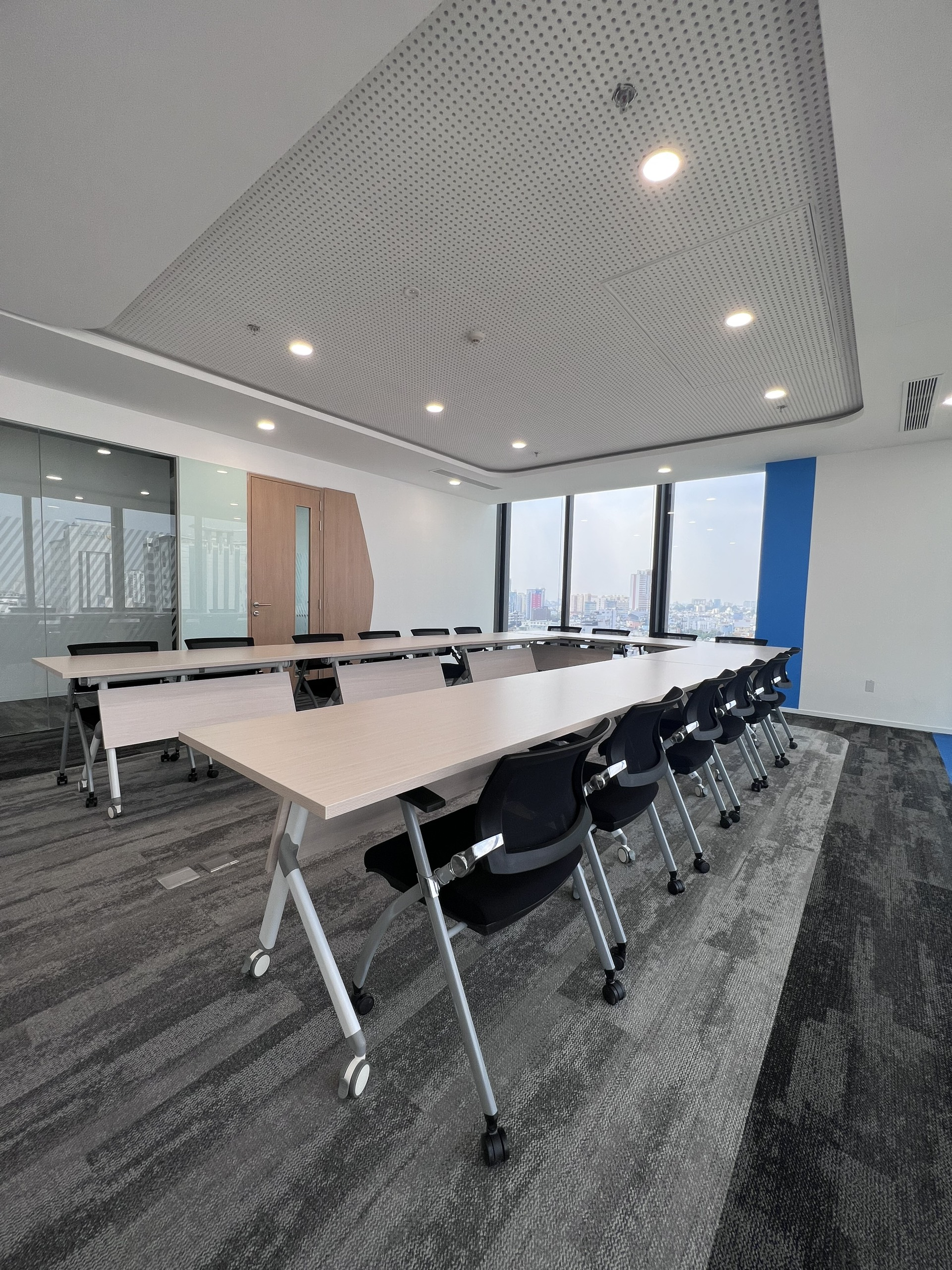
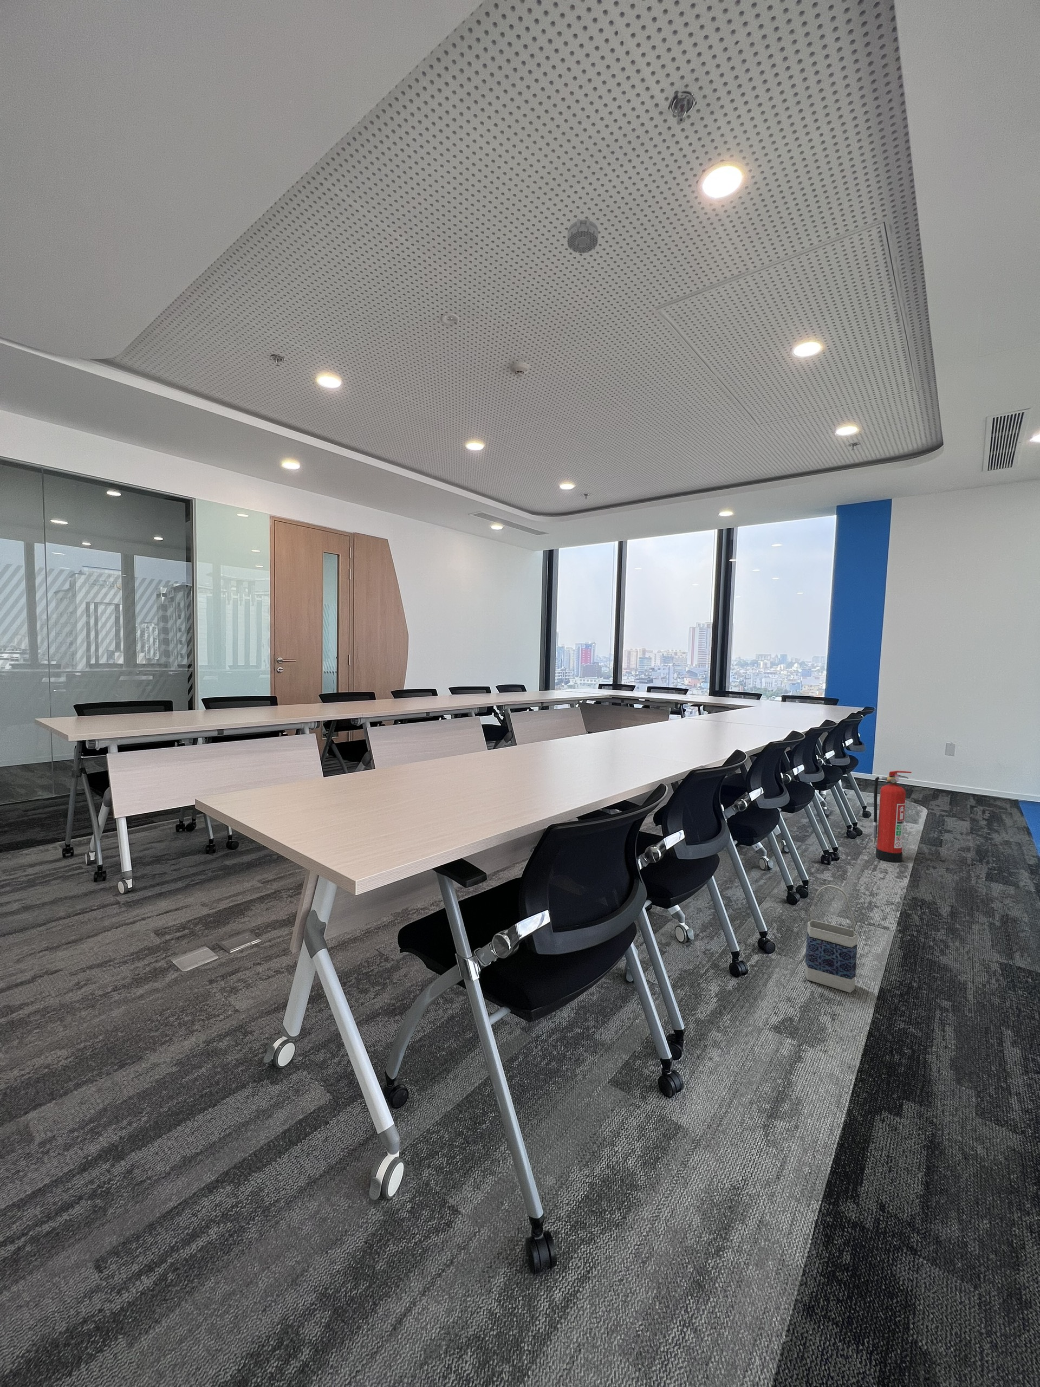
+ bag [804,885,858,993]
+ fire extinguisher [872,770,912,863]
+ smoke detector [567,217,599,254]
